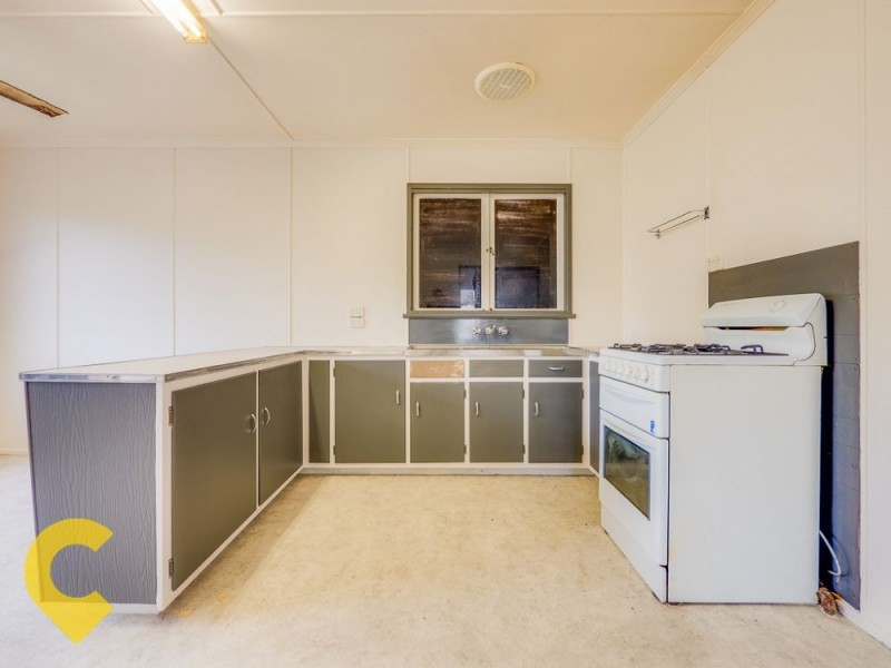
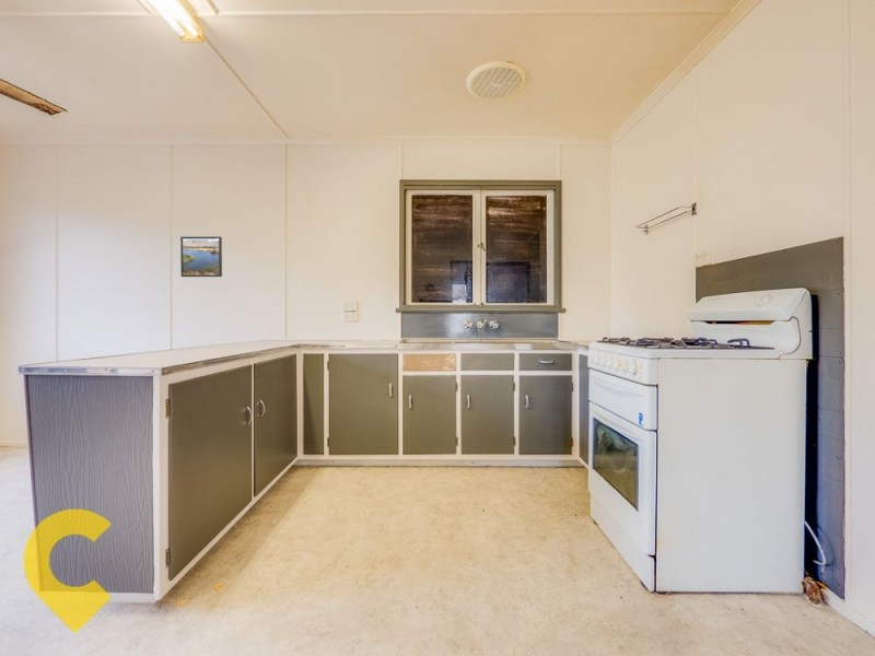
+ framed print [179,235,223,278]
